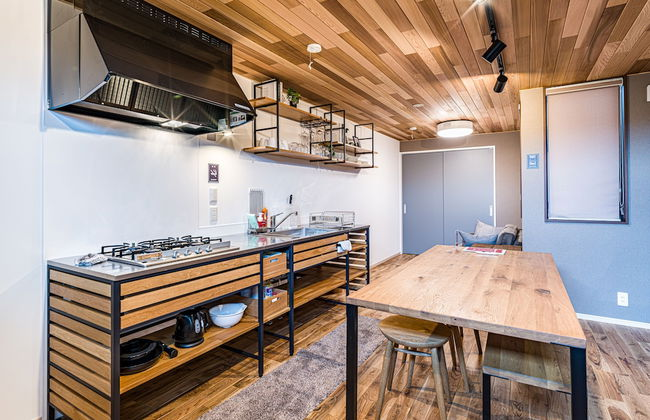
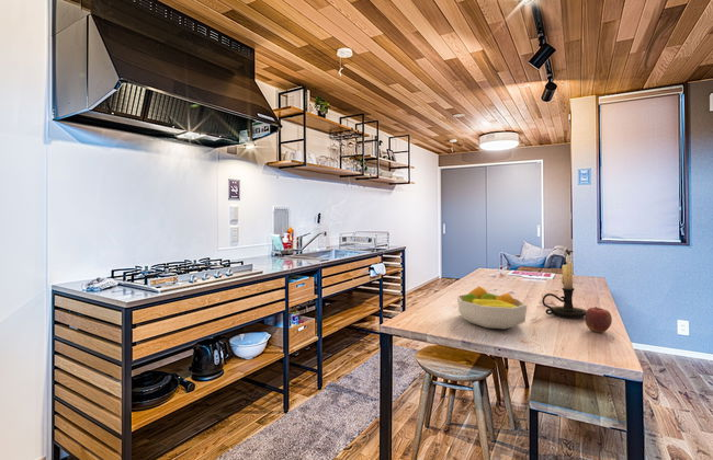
+ candle holder [541,253,588,319]
+ fruit bowl [456,285,529,330]
+ apple [584,306,613,333]
